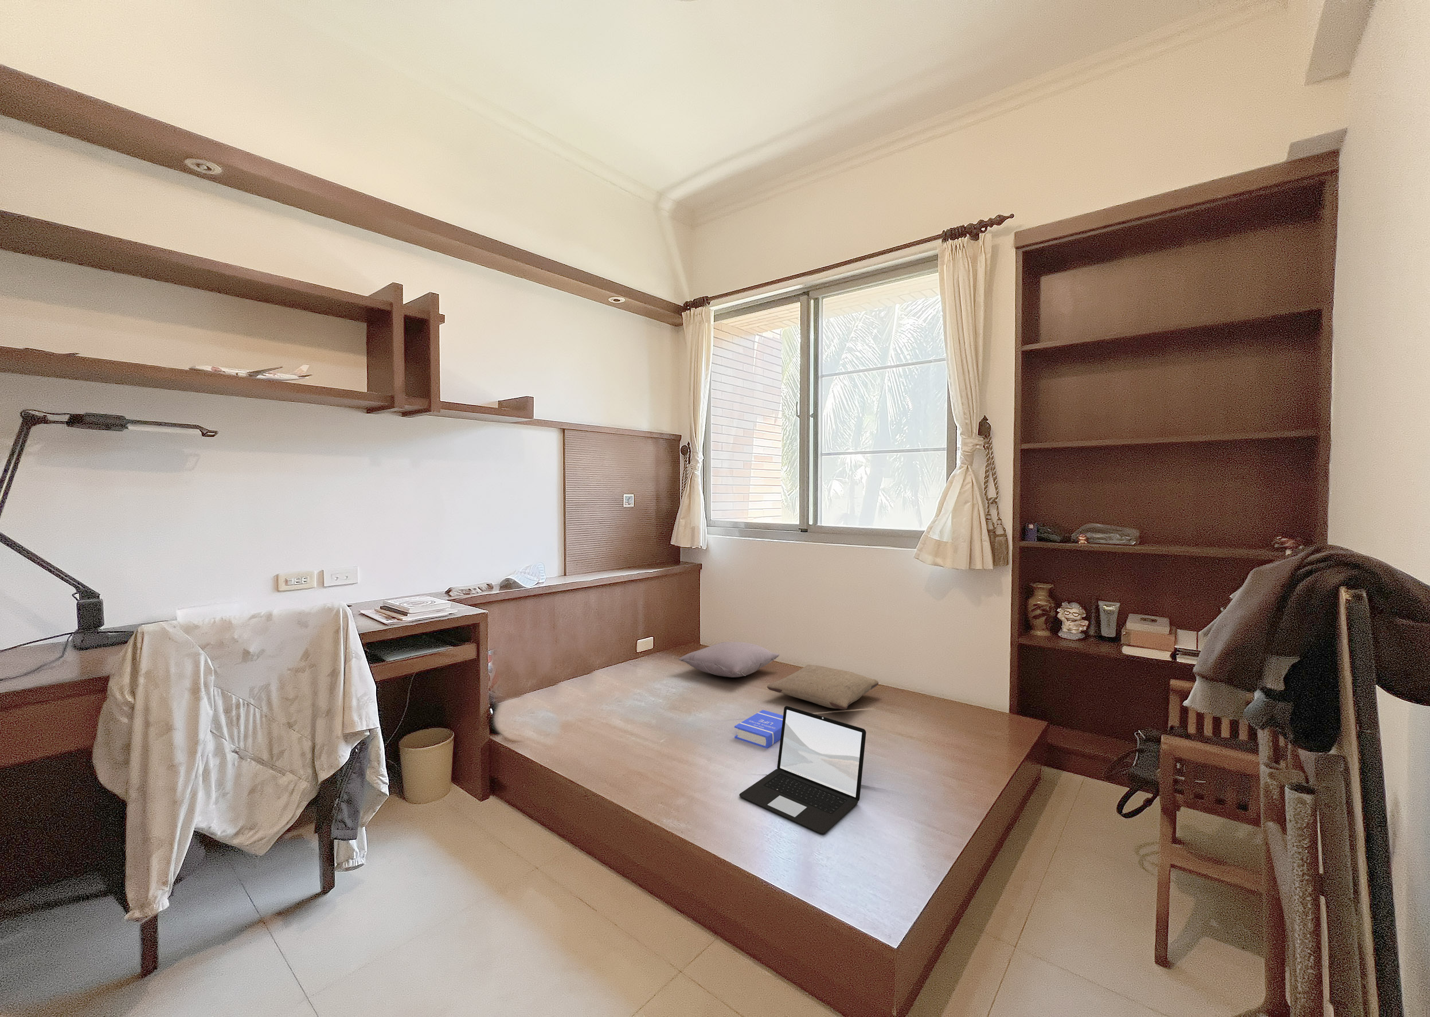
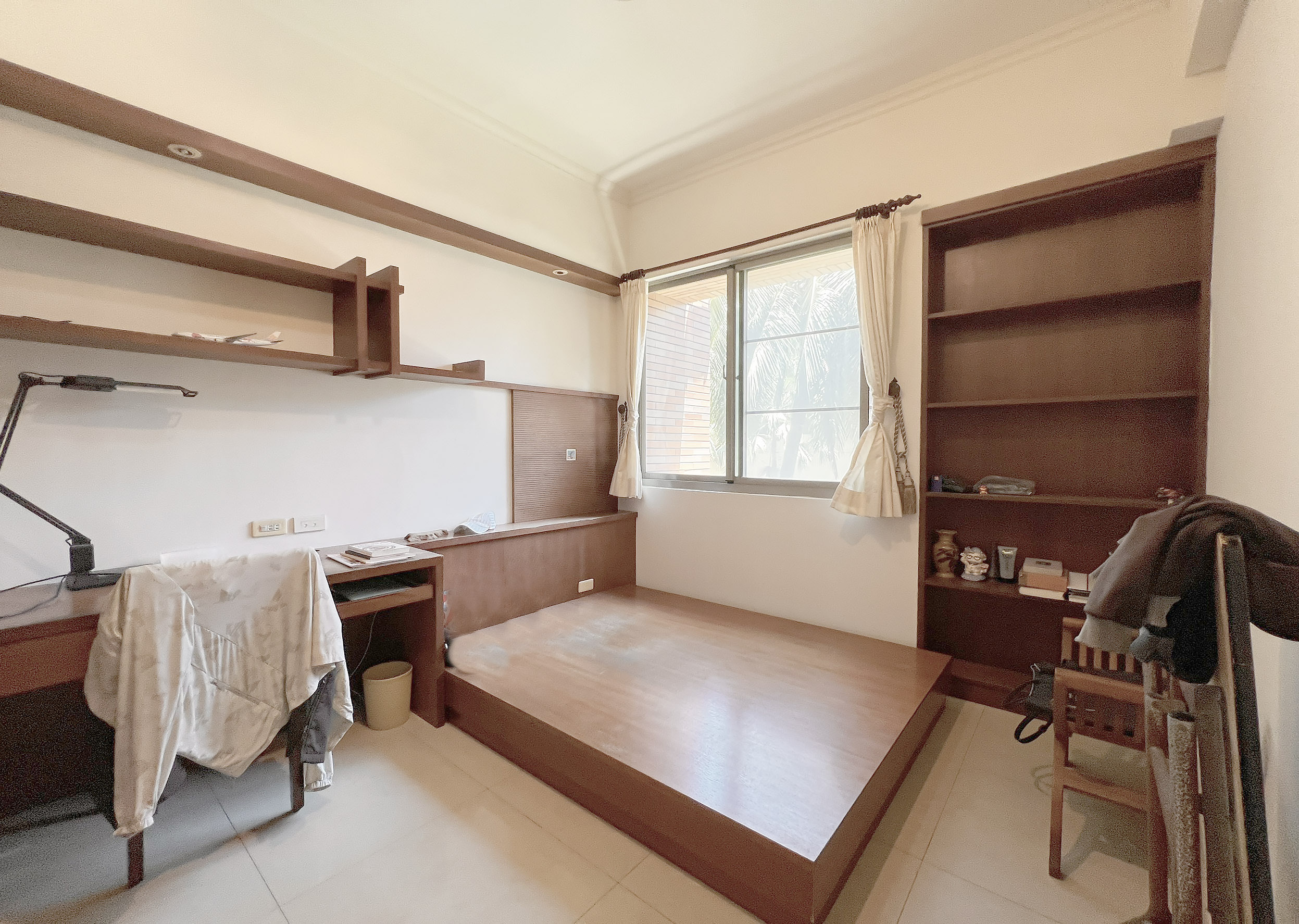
- pillow [766,665,878,710]
- laptop [739,706,866,834]
- pillow [678,642,779,678]
- book [734,710,783,748]
